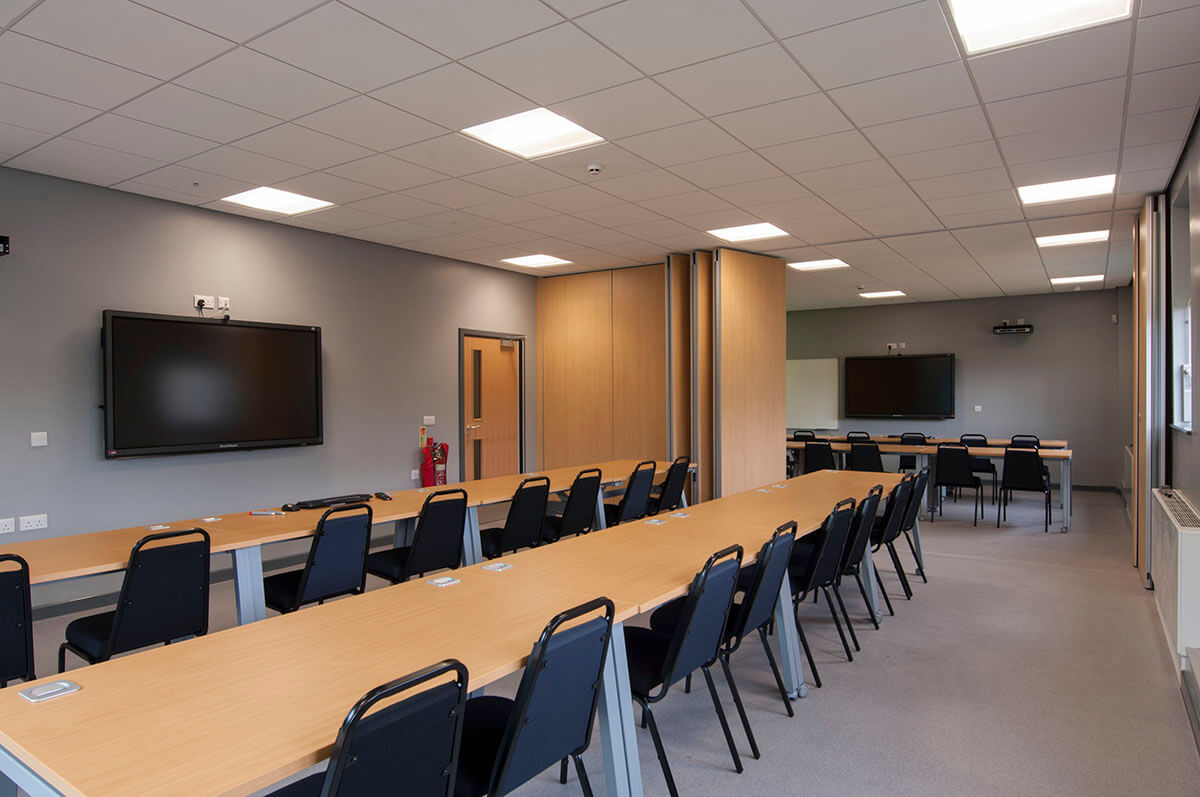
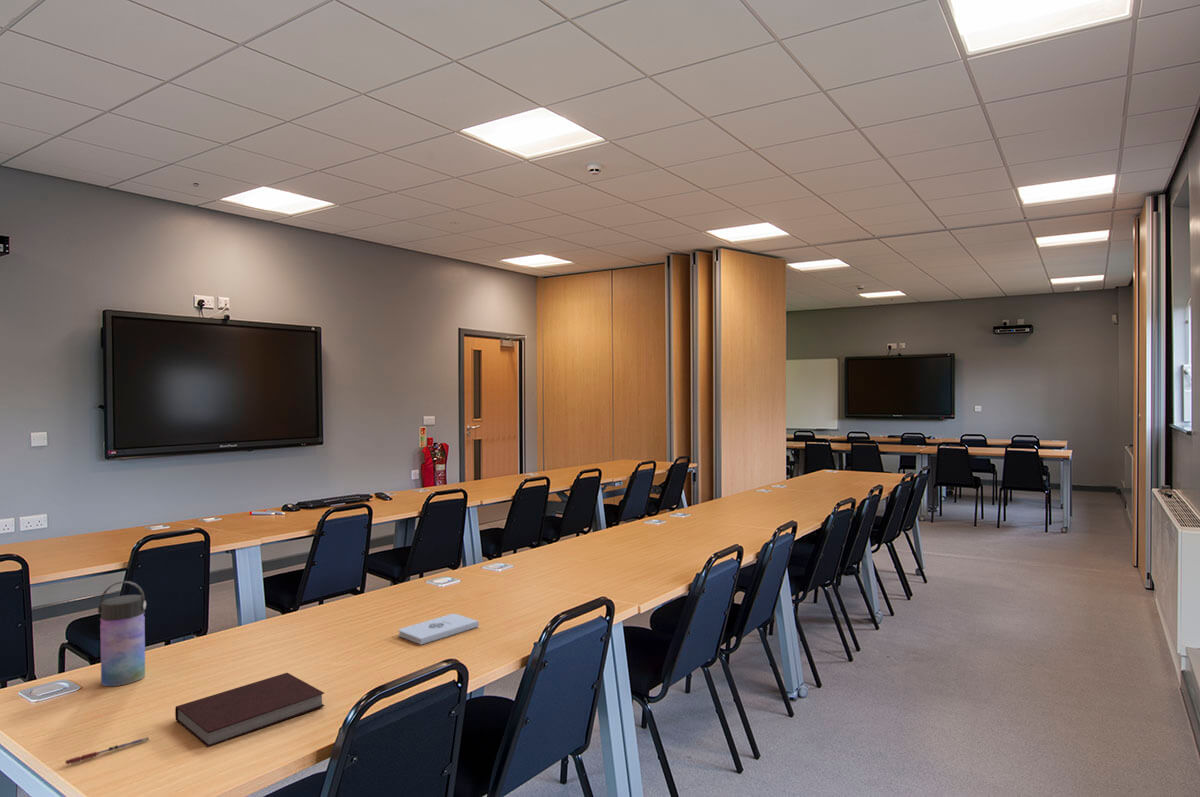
+ pen [64,737,149,765]
+ water bottle [97,580,147,687]
+ notepad [398,613,480,646]
+ notebook [174,672,326,748]
